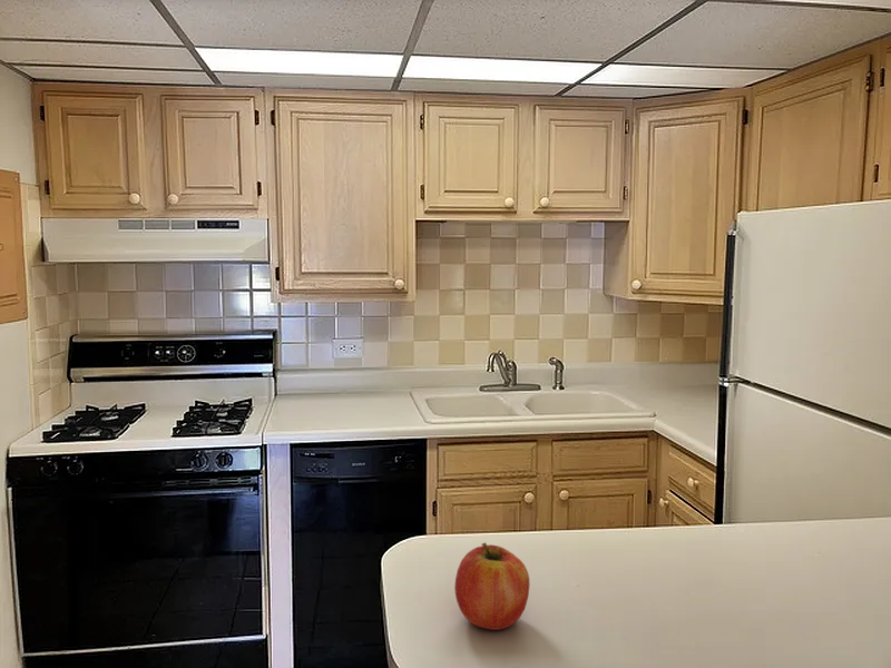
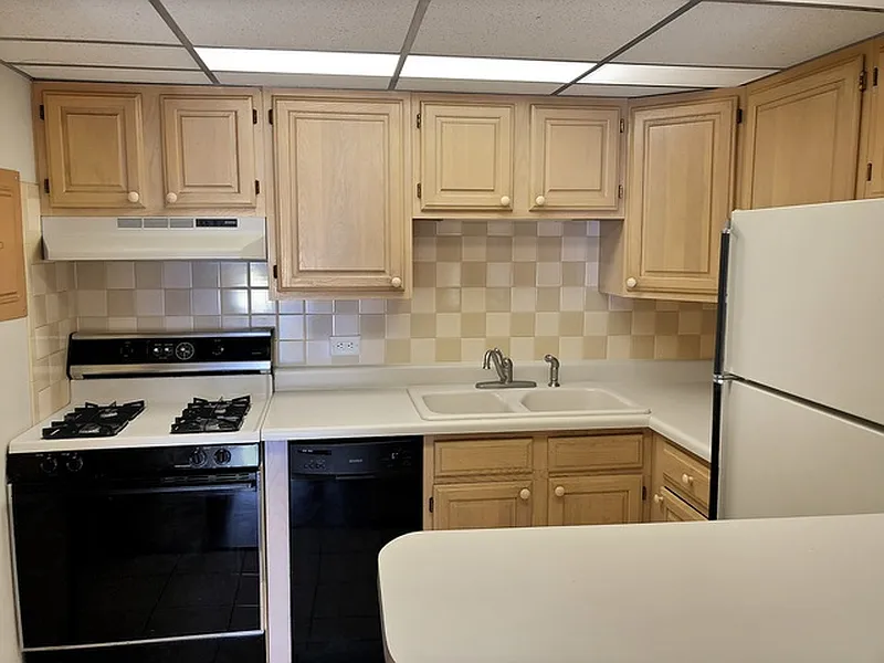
- fruit [453,541,530,631]
